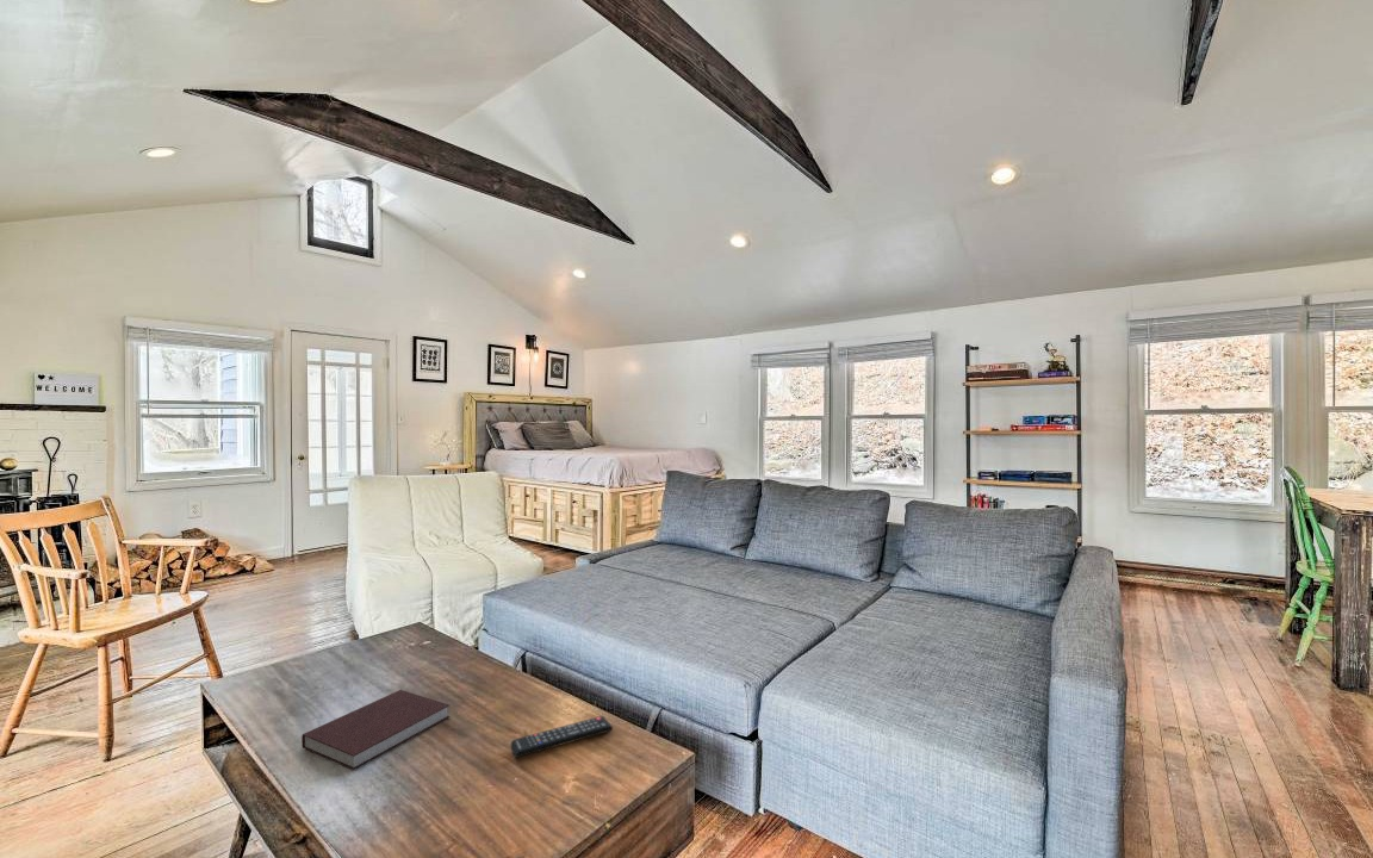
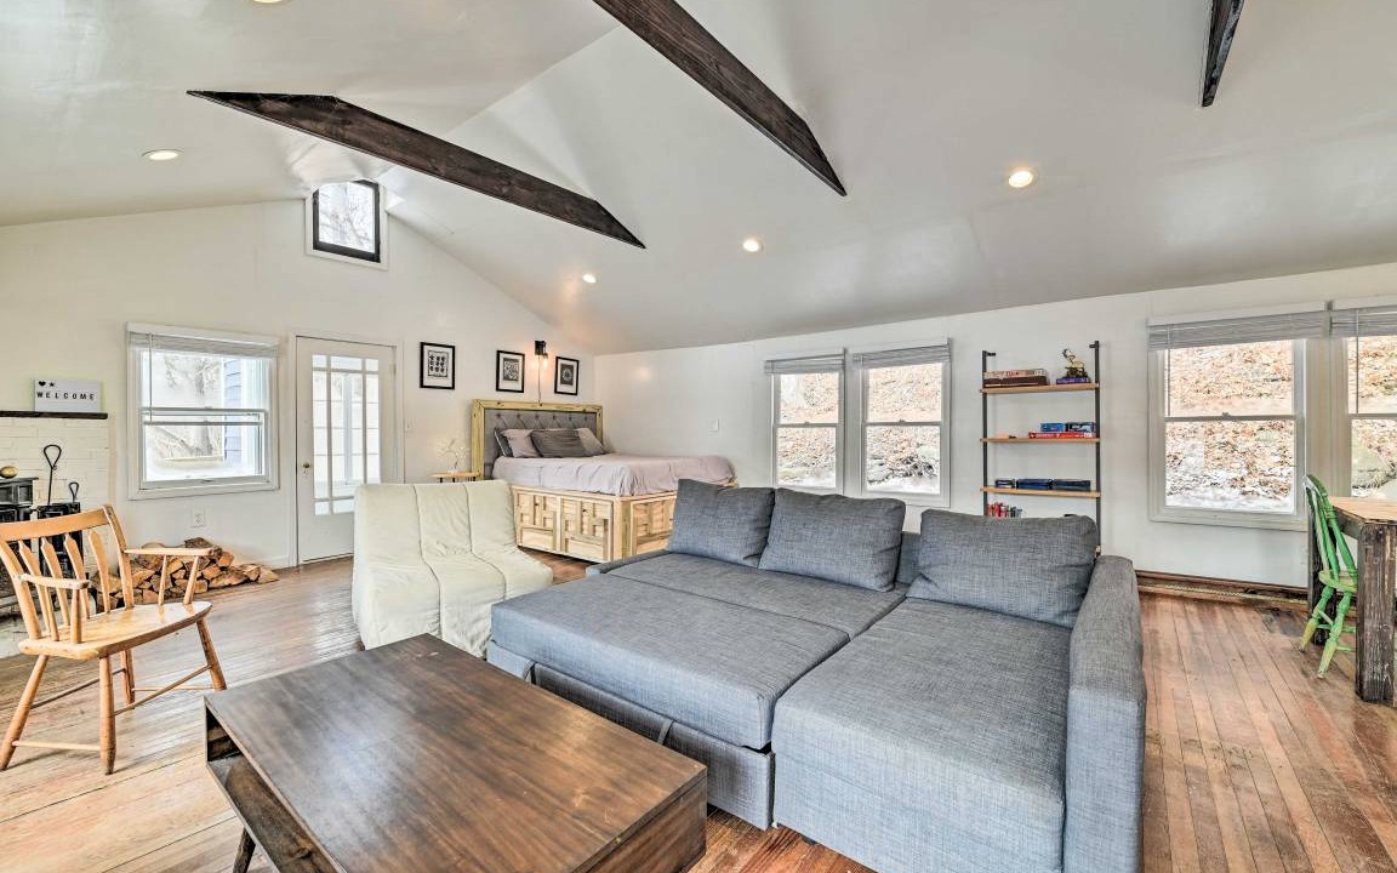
- remote control [510,715,614,759]
- notebook [300,689,451,771]
